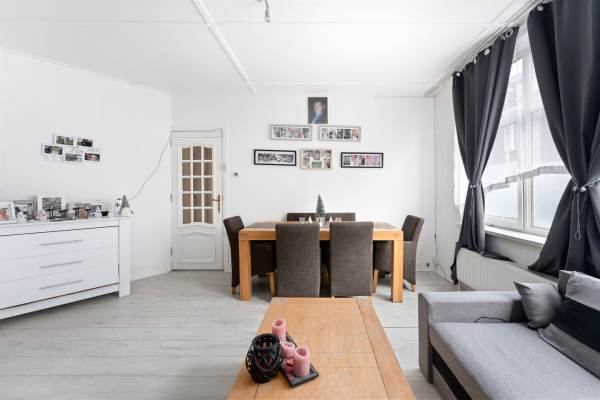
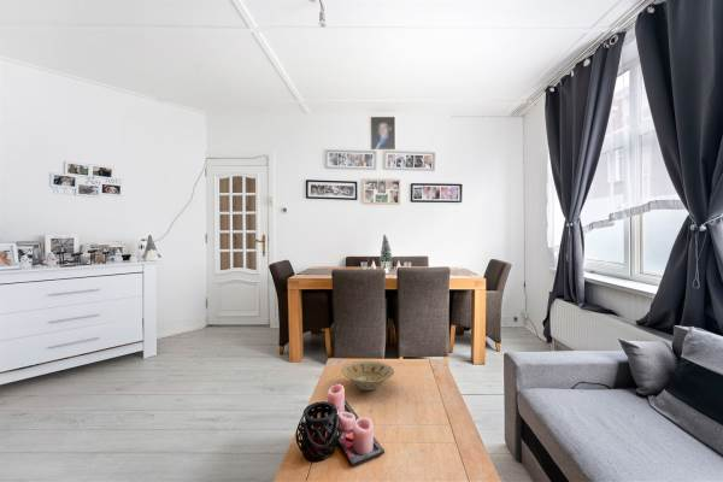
+ bowl [341,360,395,392]
